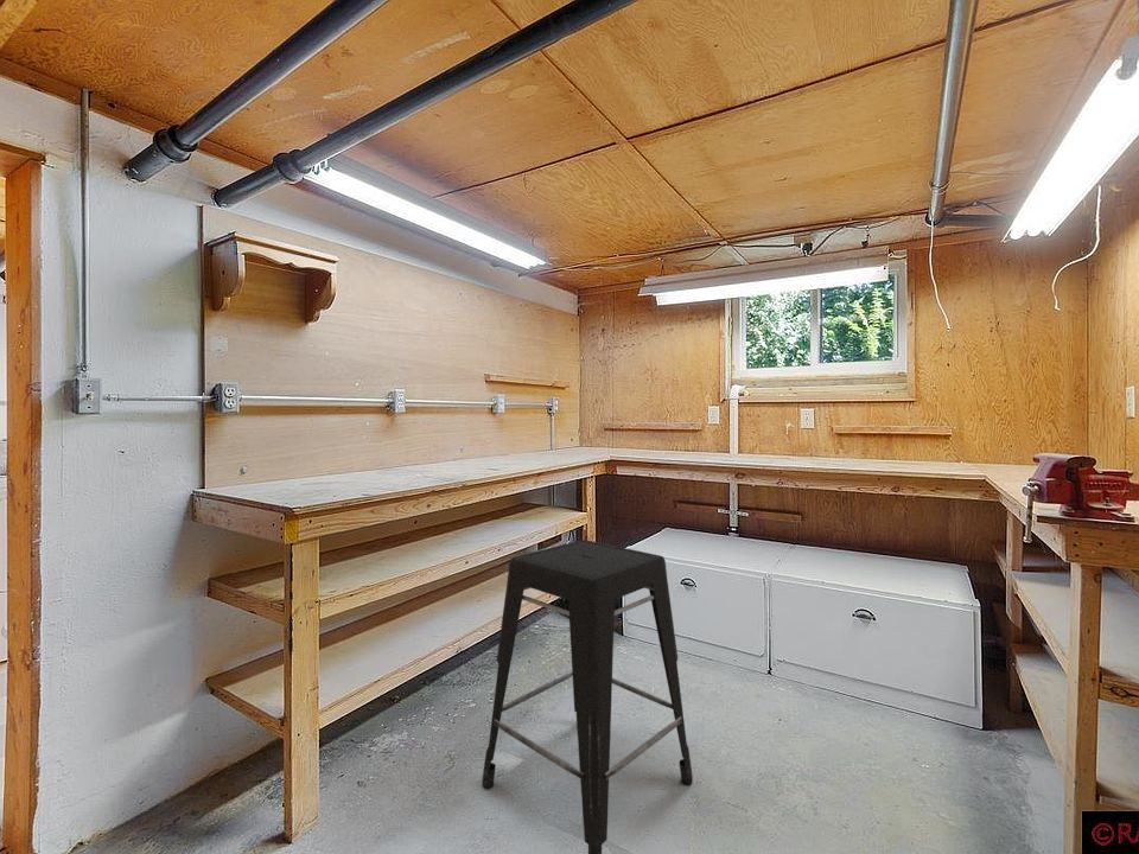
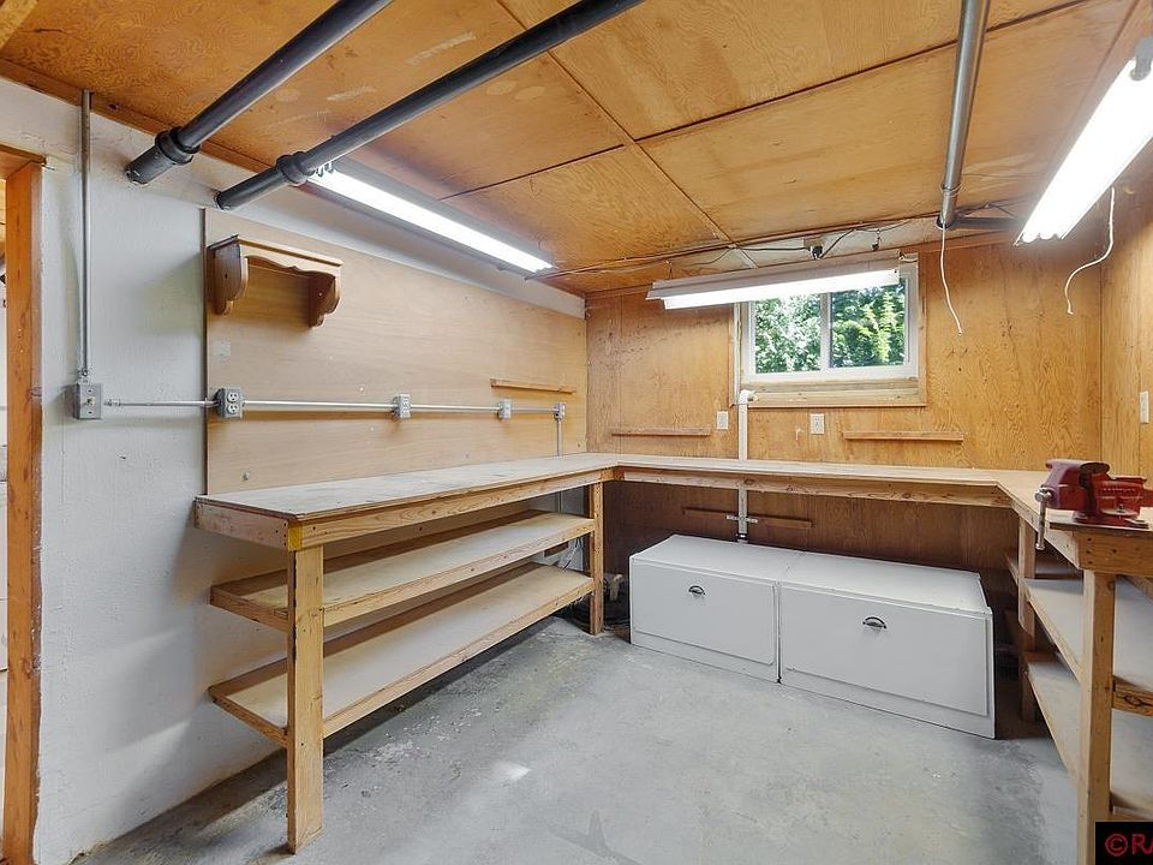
- stool [481,538,694,854]
